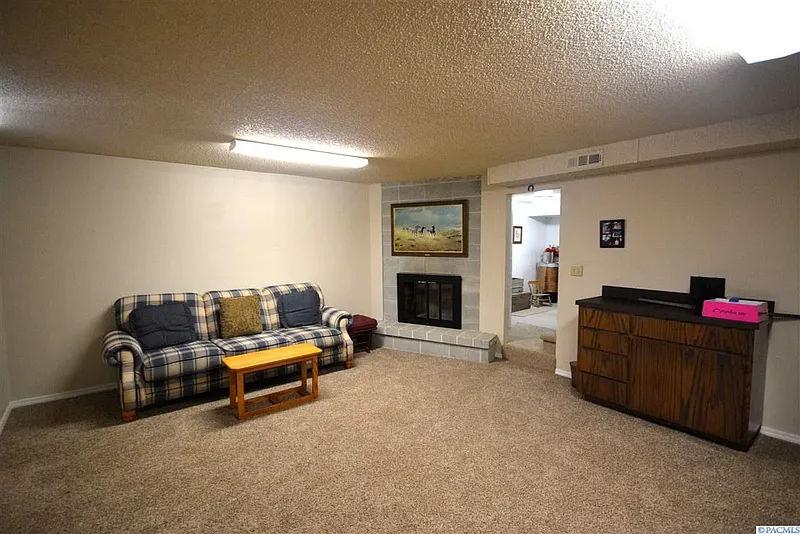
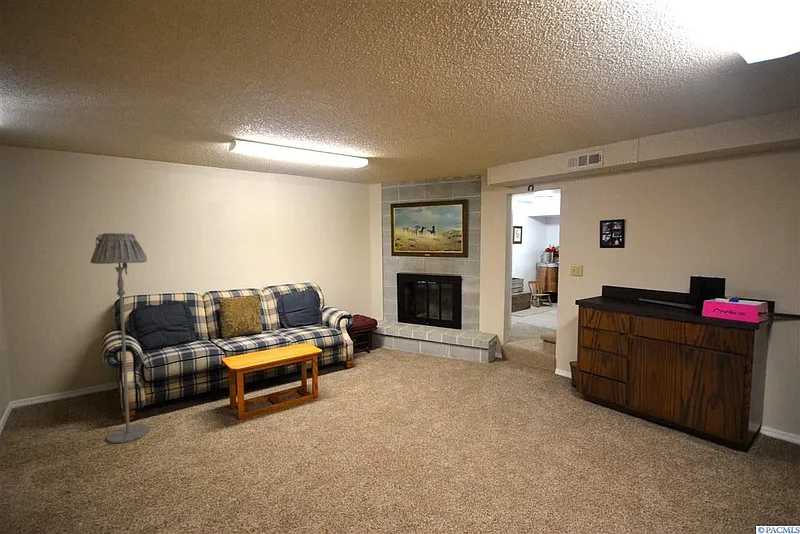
+ floor lamp [90,232,150,444]
